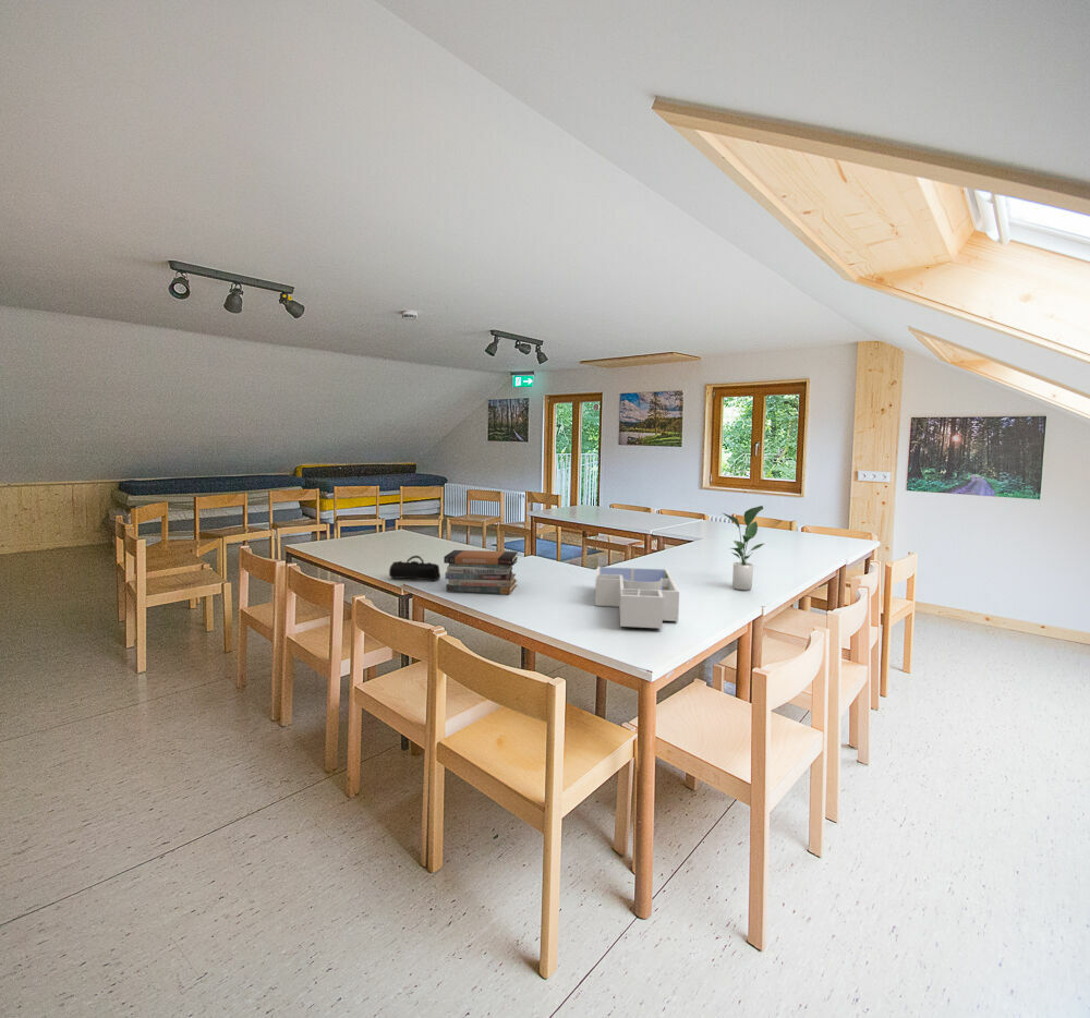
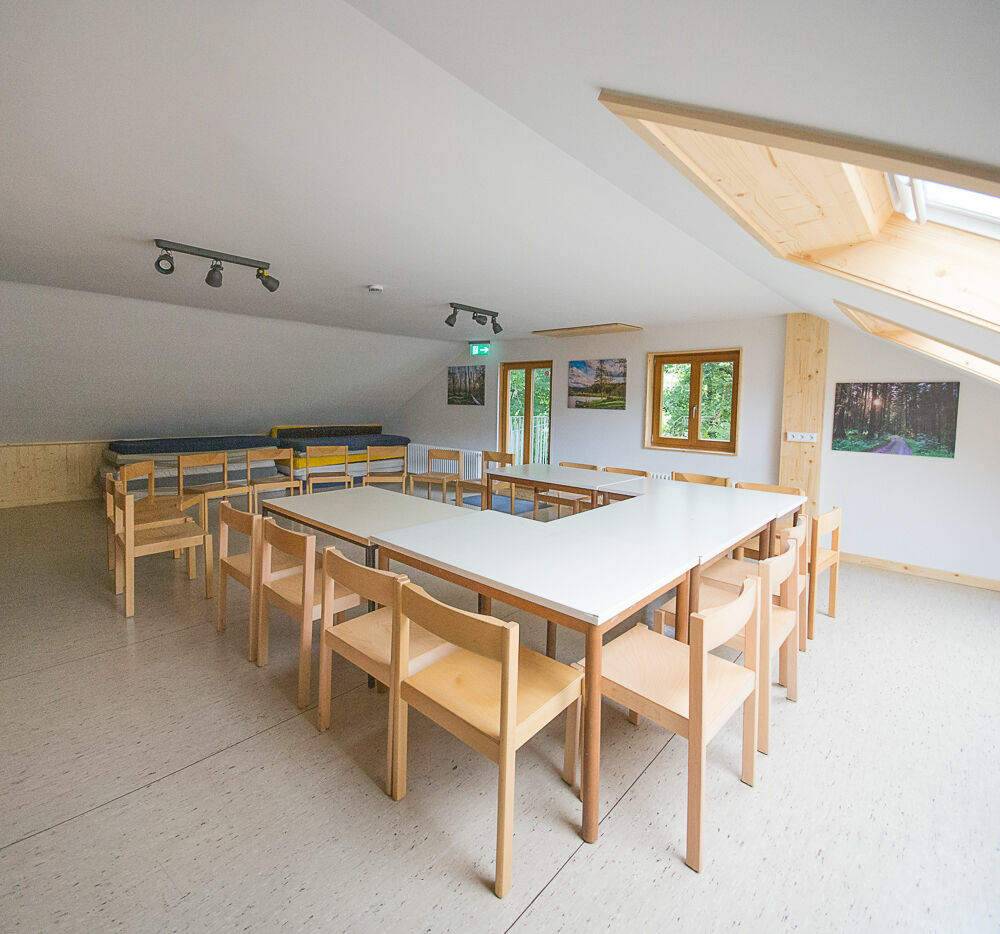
- pencil case [388,555,441,582]
- potted plant [720,505,766,591]
- book stack [443,549,519,595]
- desk organizer [594,566,680,630]
